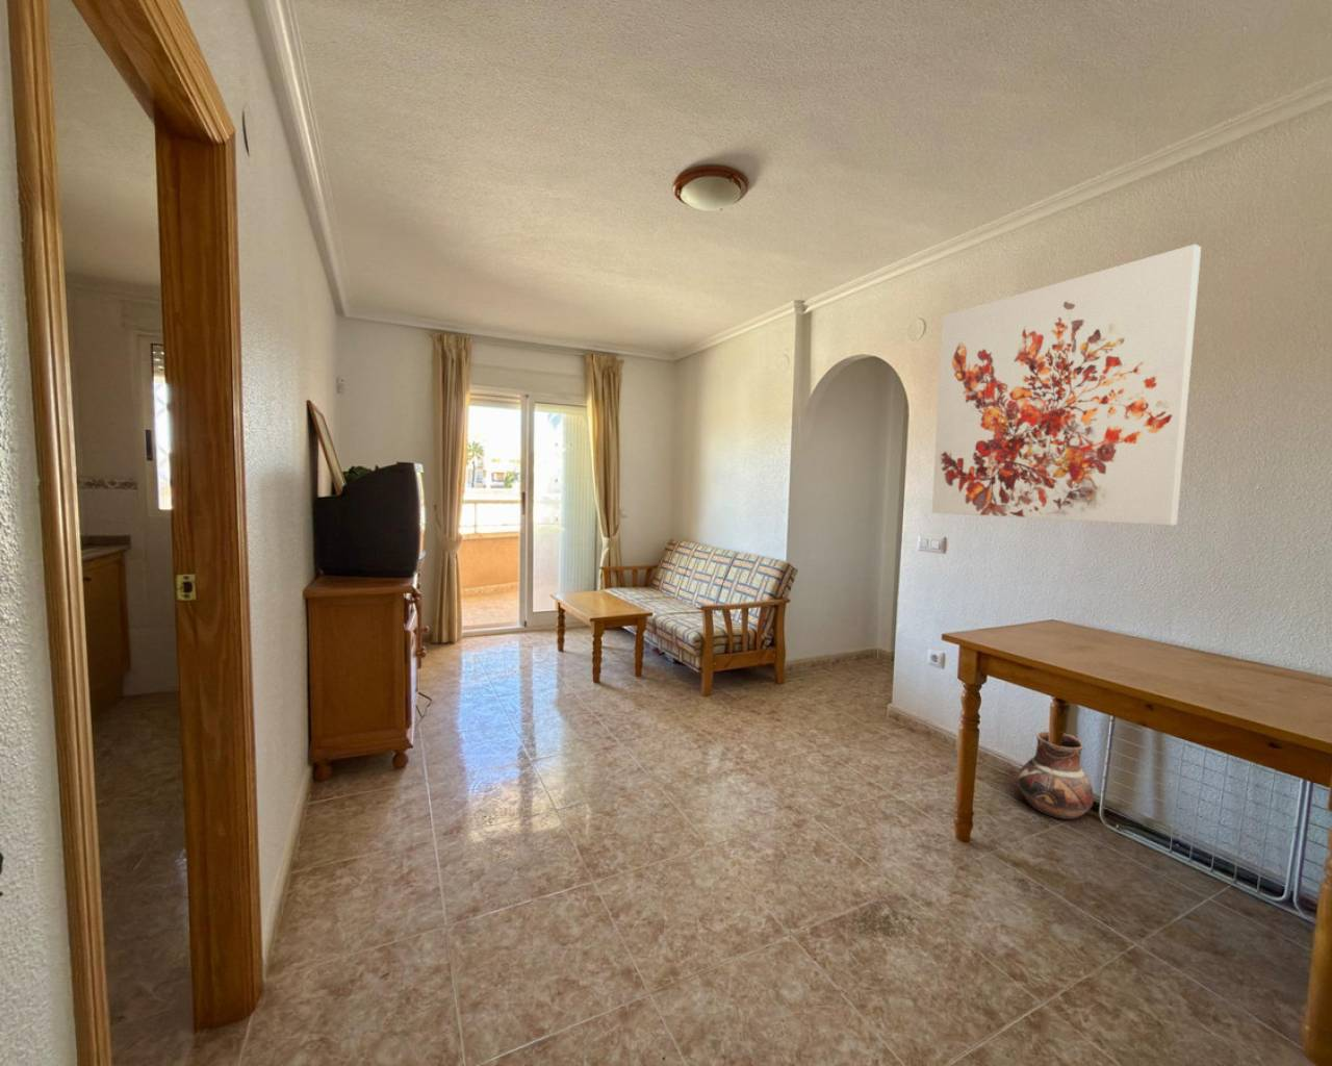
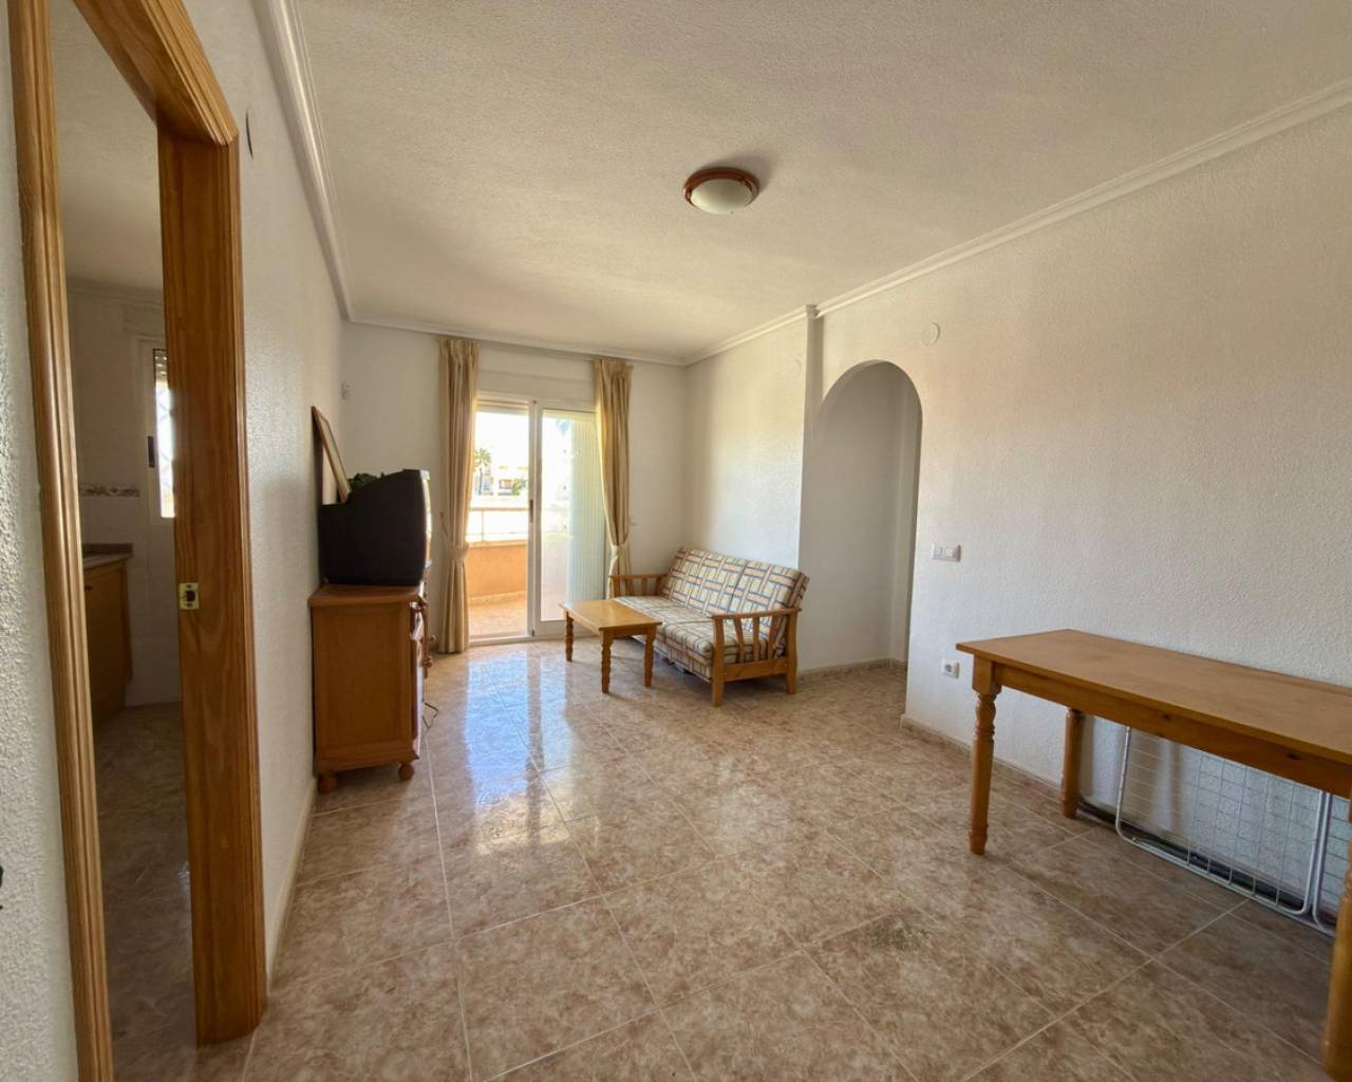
- wall art [932,244,1202,525]
- ceramic pot [1017,731,1095,820]
